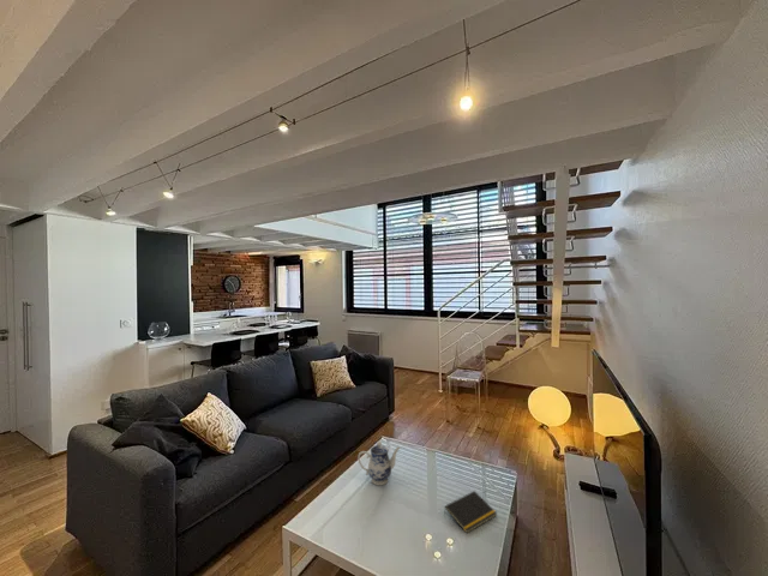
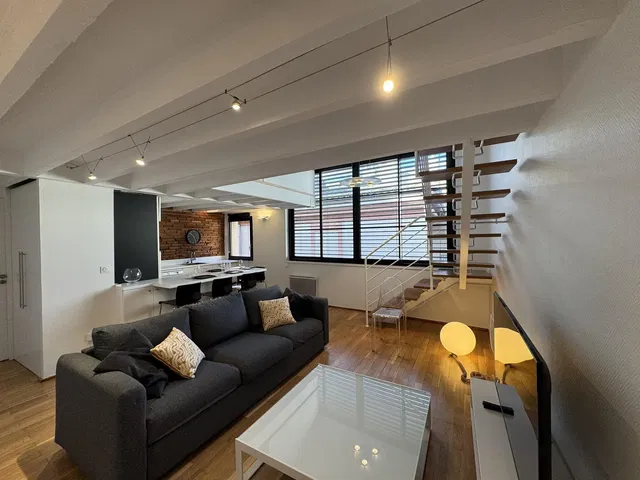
- teapot [356,440,402,486]
- notepad [443,490,498,534]
